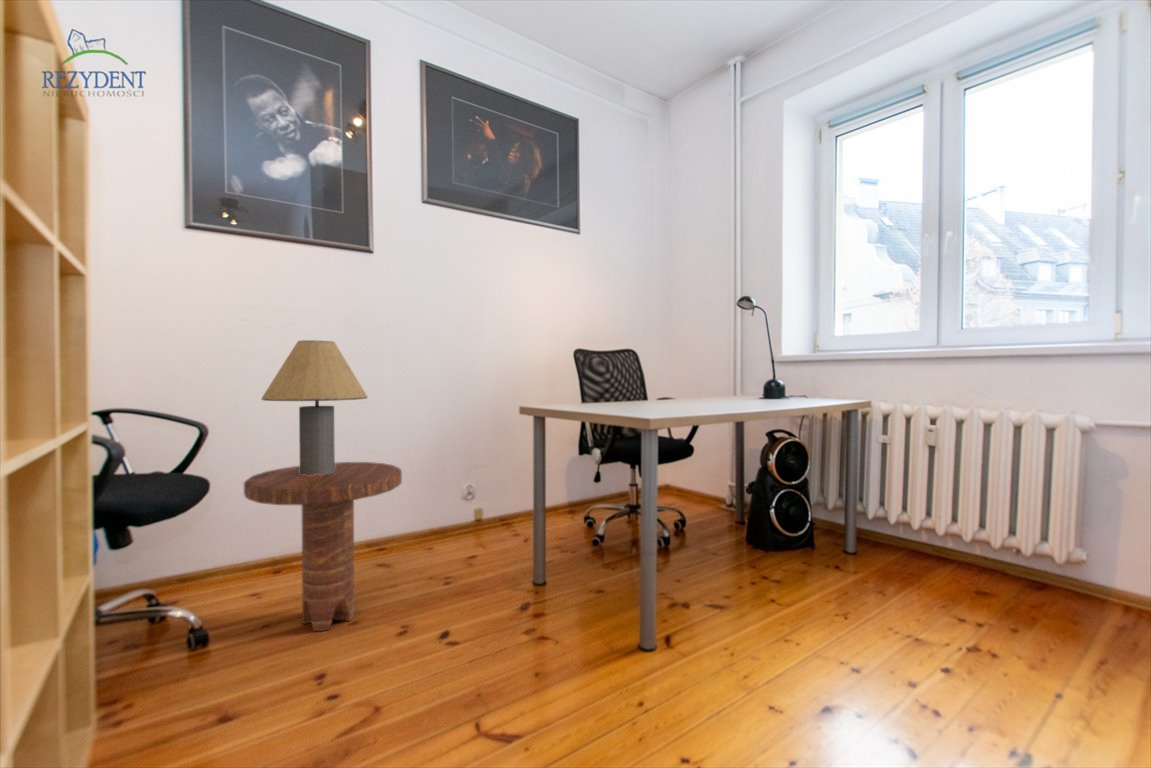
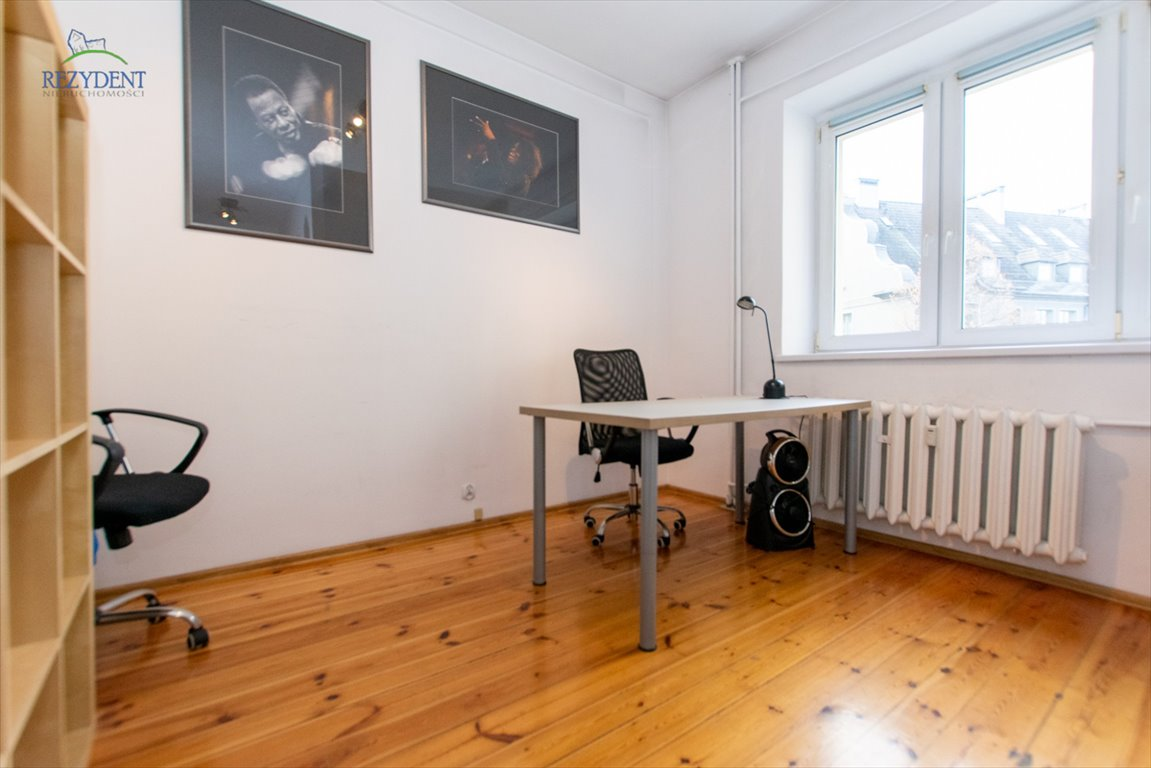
- side table [243,461,403,632]
- table lamp [260,339,369,475]
